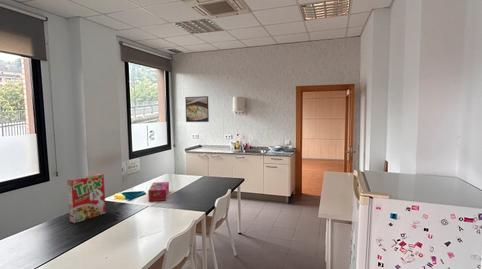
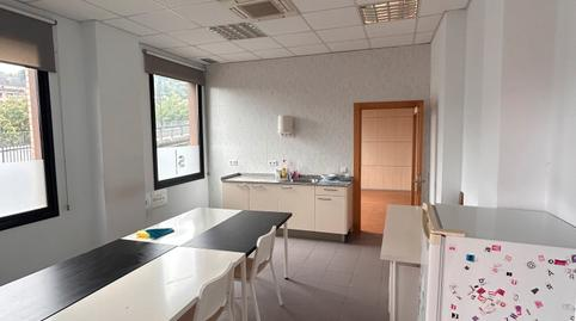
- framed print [184,95,210,123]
- tissue box [147,181,170,202]
- cereal box [66,173,107,224]
